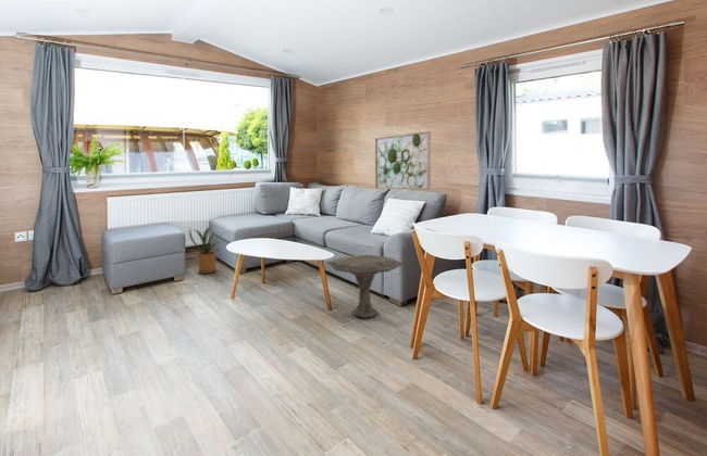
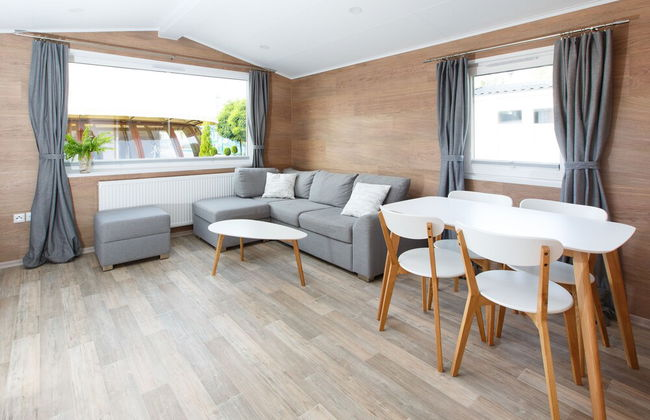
- side table [325,254,405,319]
- wall art [374,130,432,190]
- house plant [188,224,228,275]
